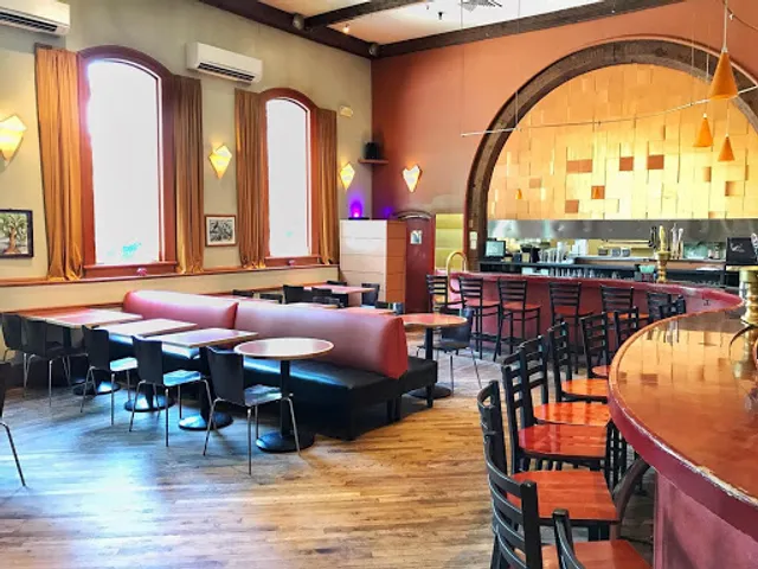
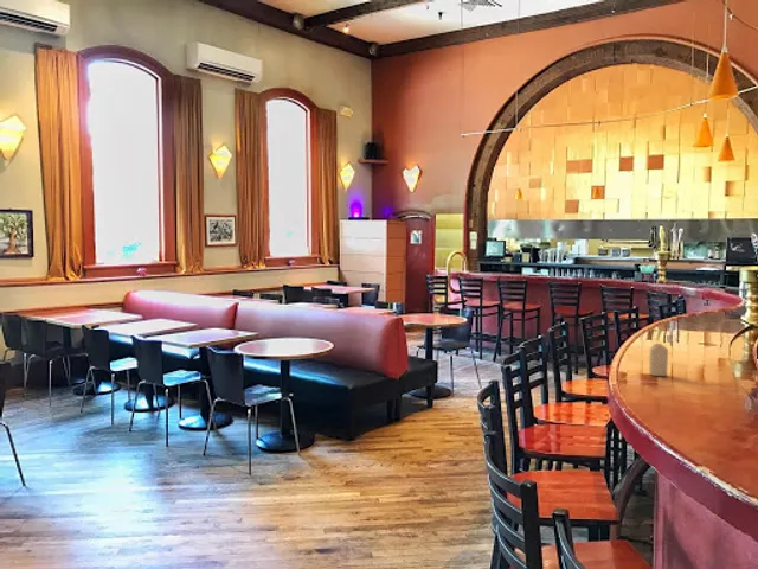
+ candle [648,343,669,377]
